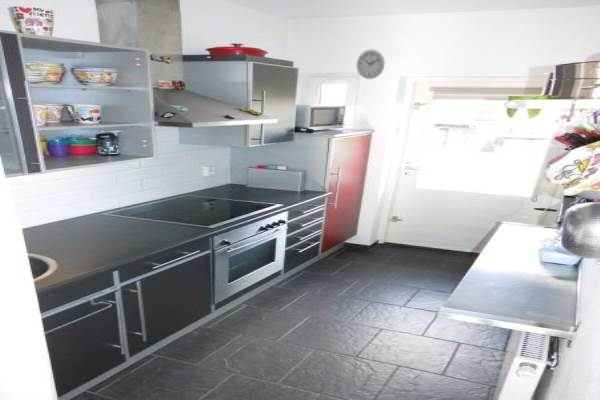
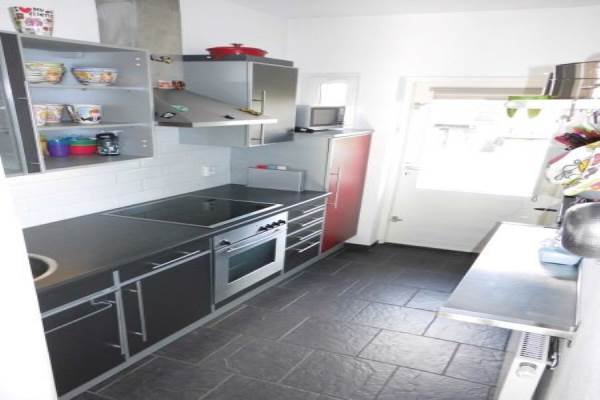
- wall clock [356,48,385,80]
